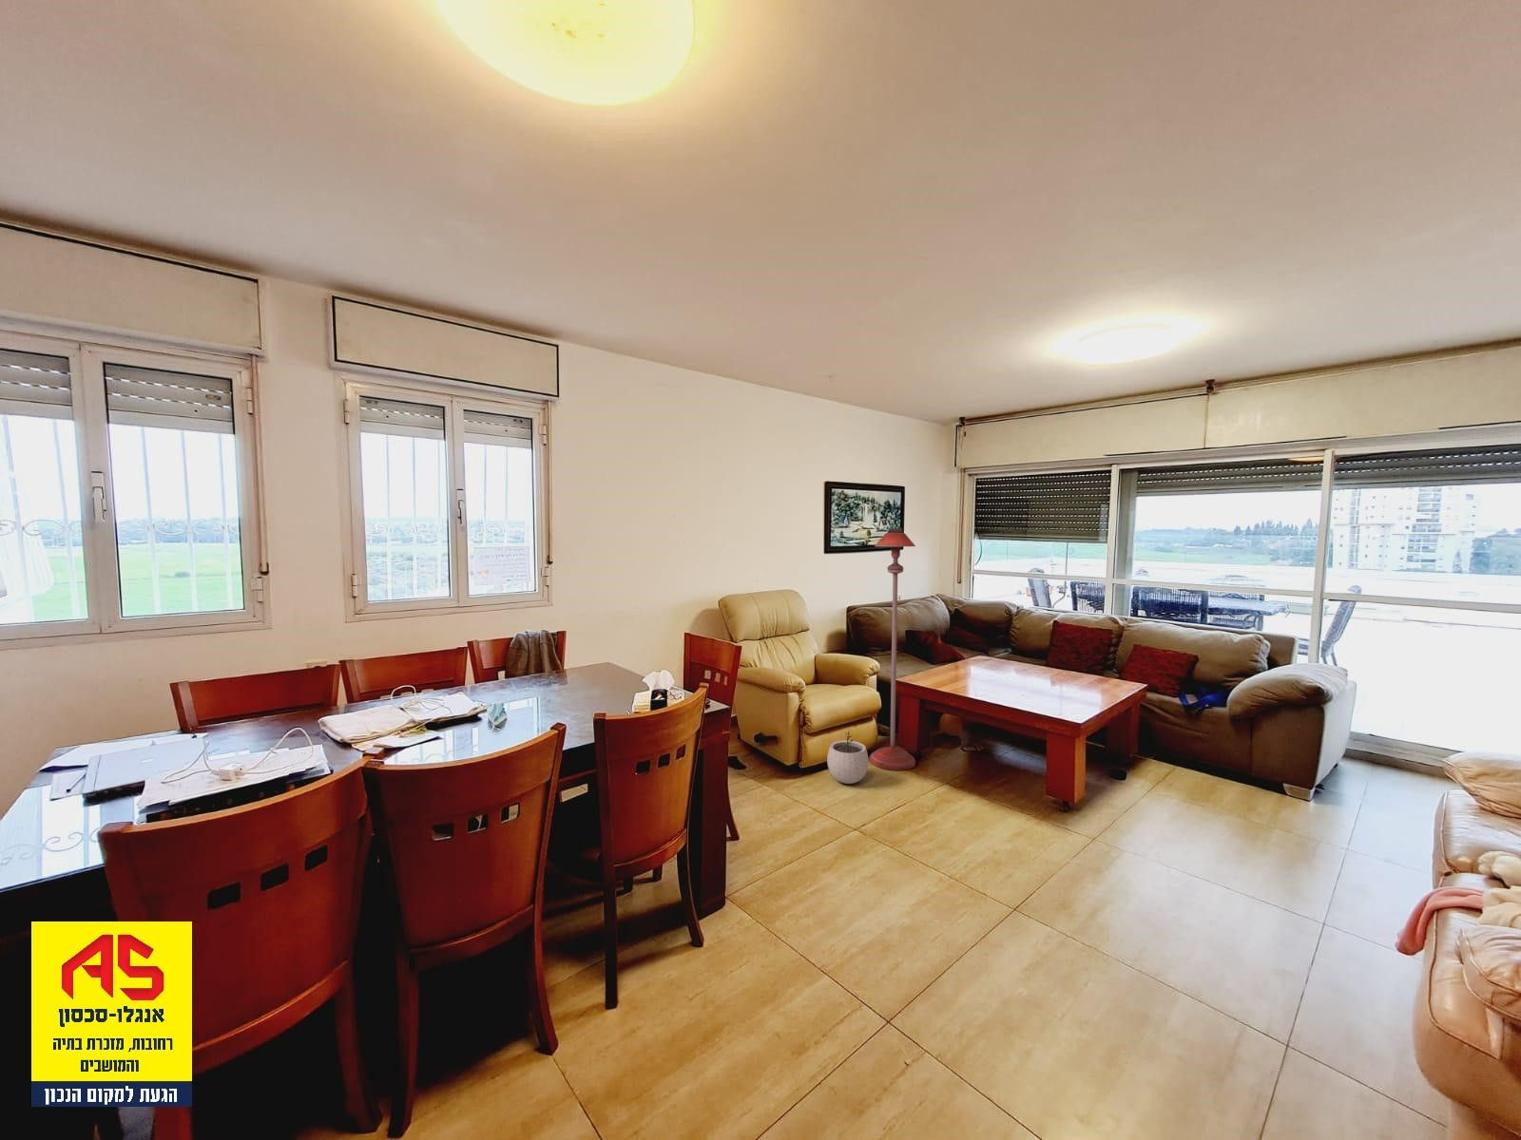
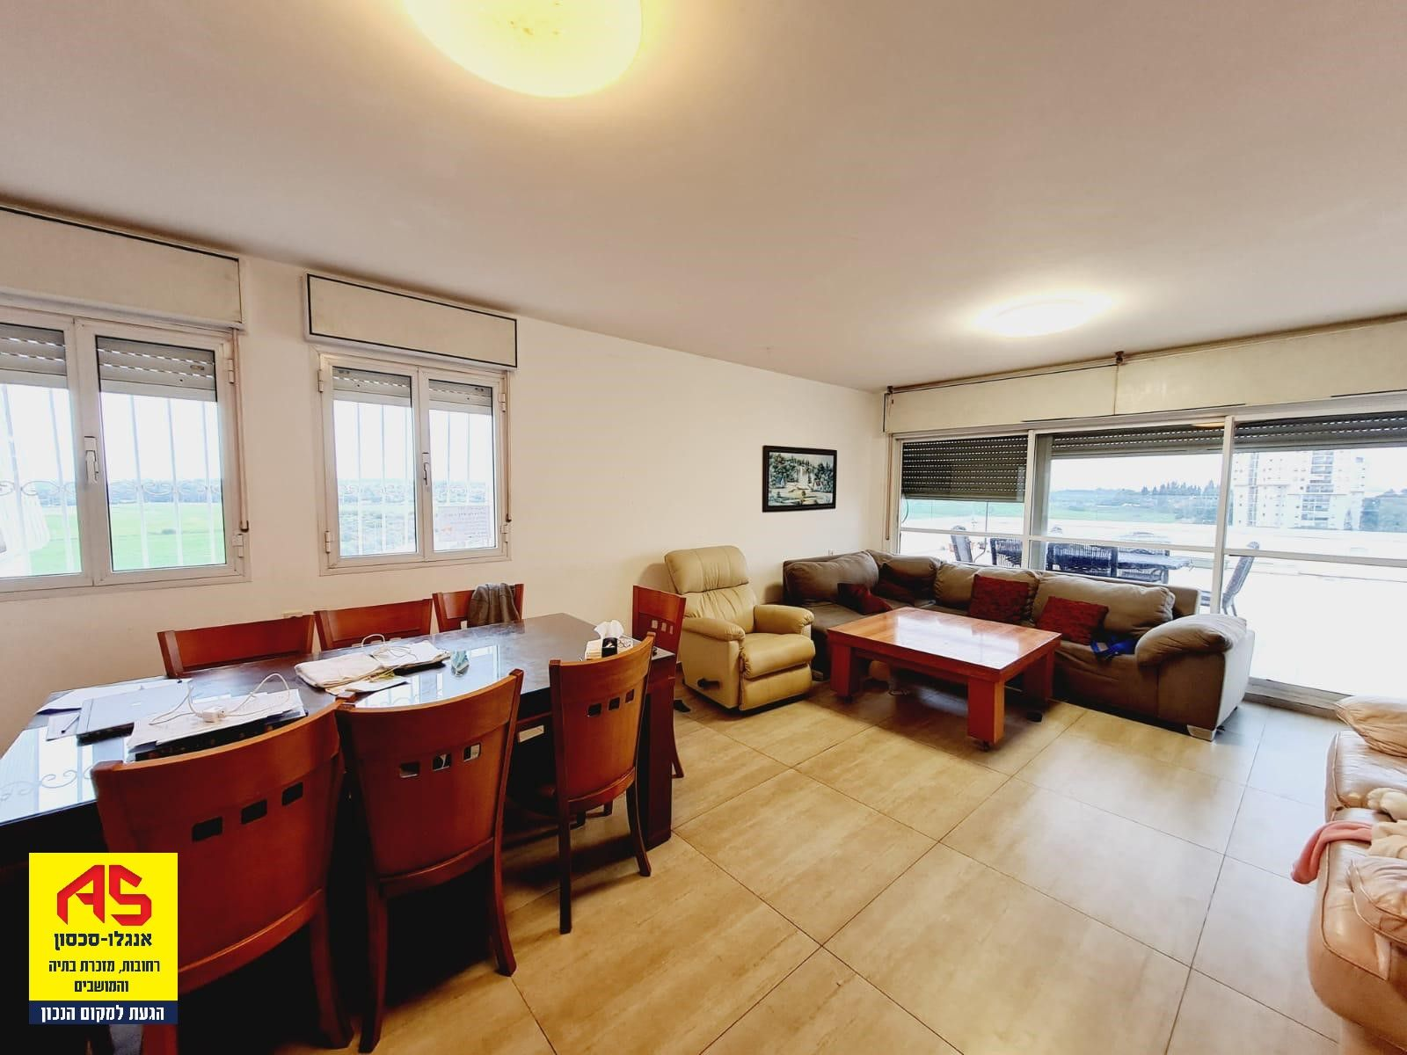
- floor lamp [868,527,916,771]
- plant pot [826,730,868,784]
